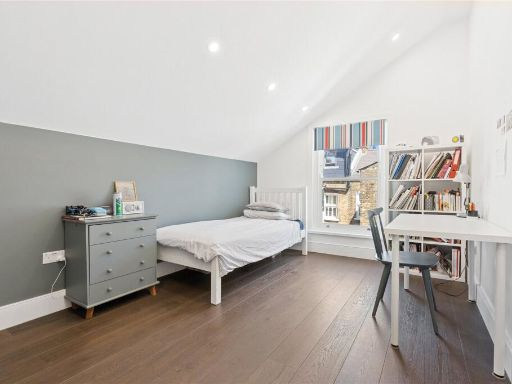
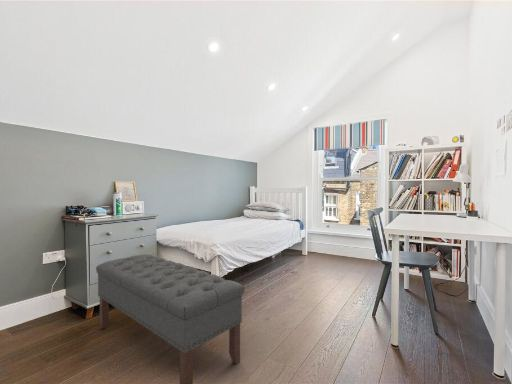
+ bench [95,253,245,384]
